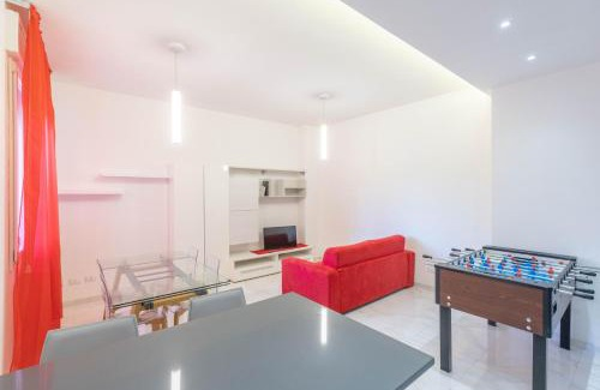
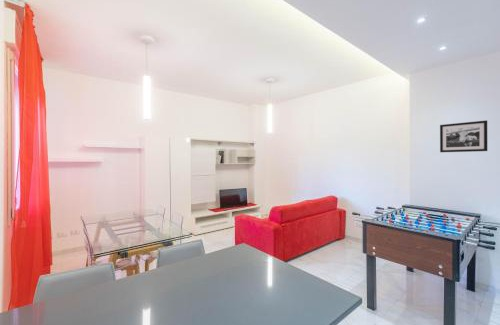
+ picture frame [439,119,488,153]
